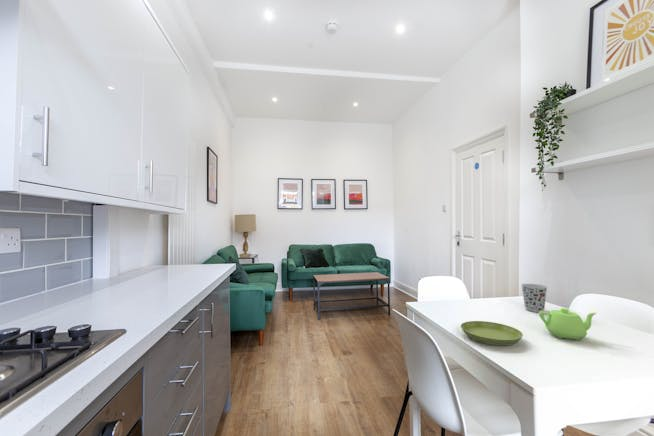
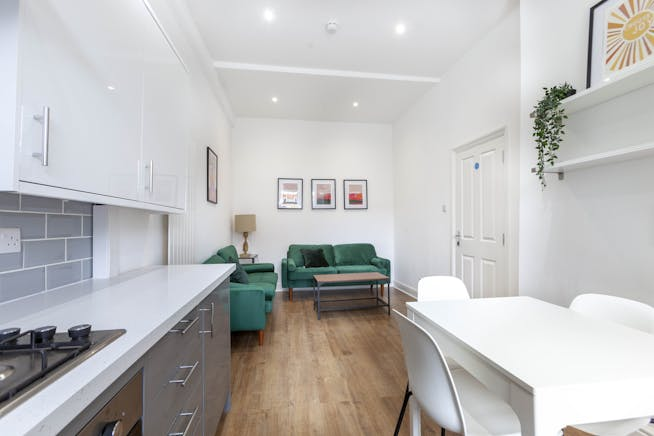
- cup [520,283,548,313]
- teapot [538,307,597,341]
- saucer [460,320,524,346]
